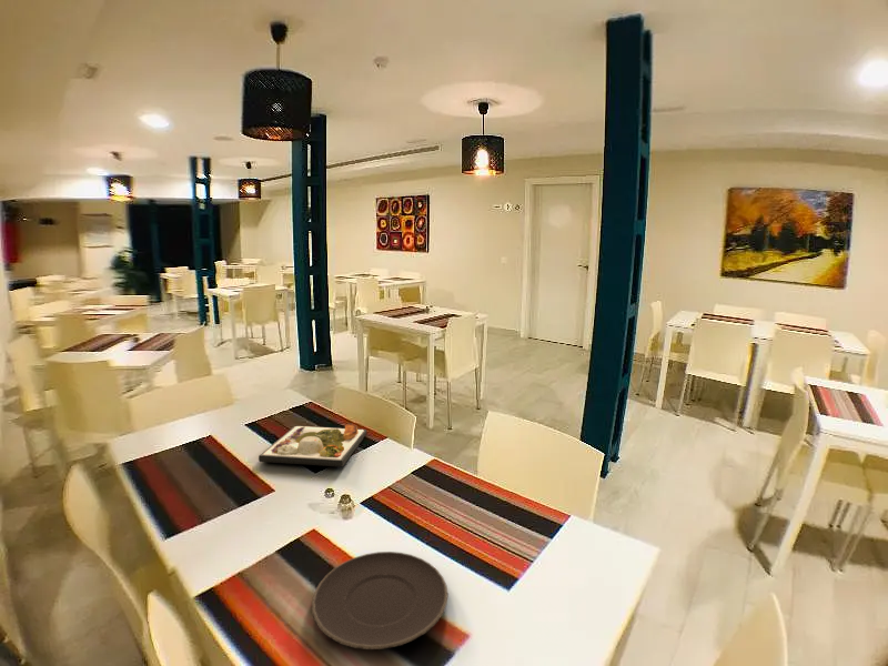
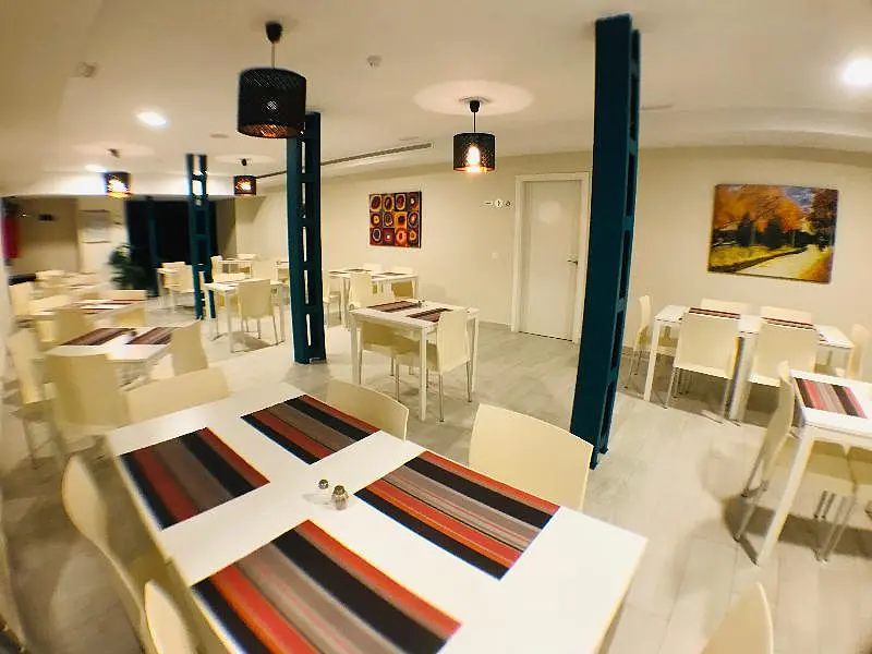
- plate [311,551,450,650]
- dinner plate [258,422,367,467]
